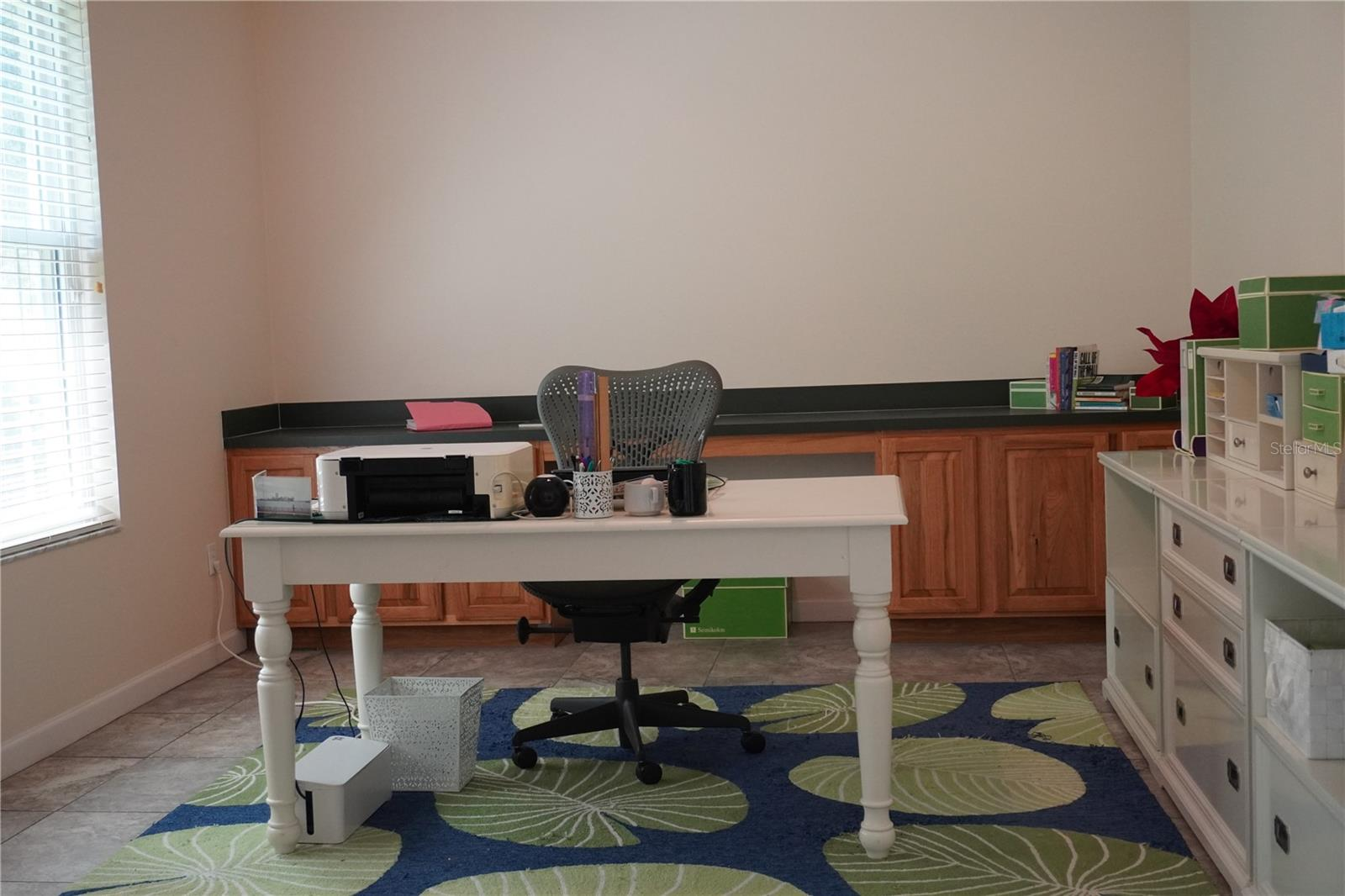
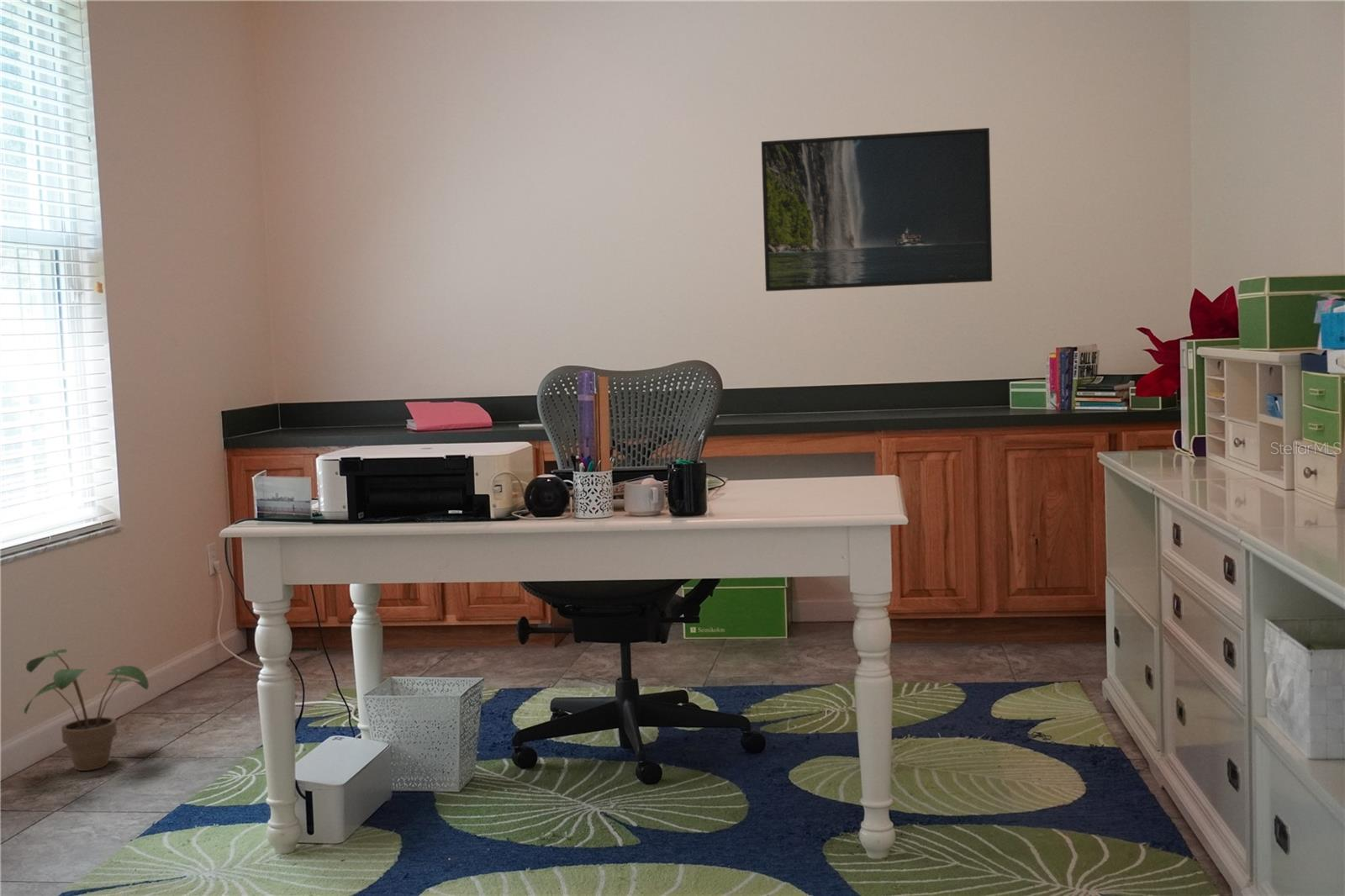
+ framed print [761,127,993,293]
+ potted plant [24,648,150,772]
